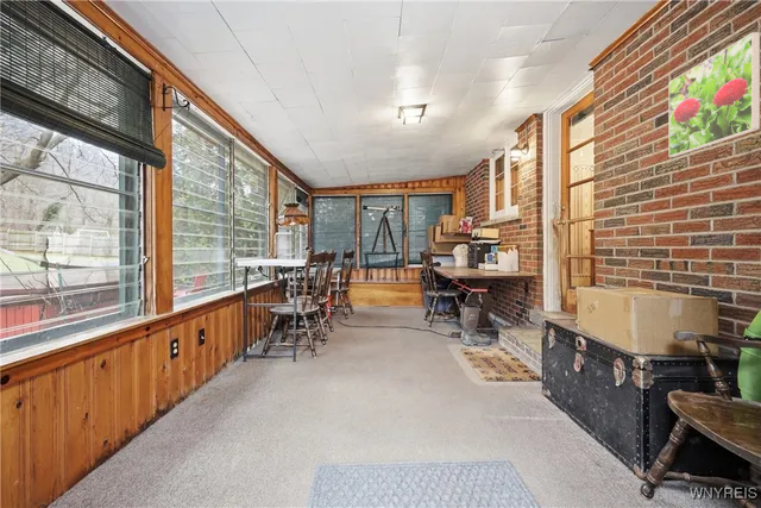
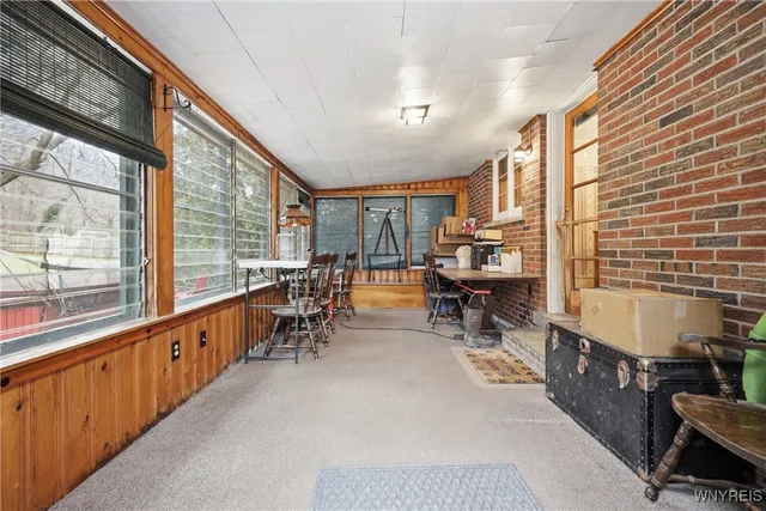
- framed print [667,31,761,158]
